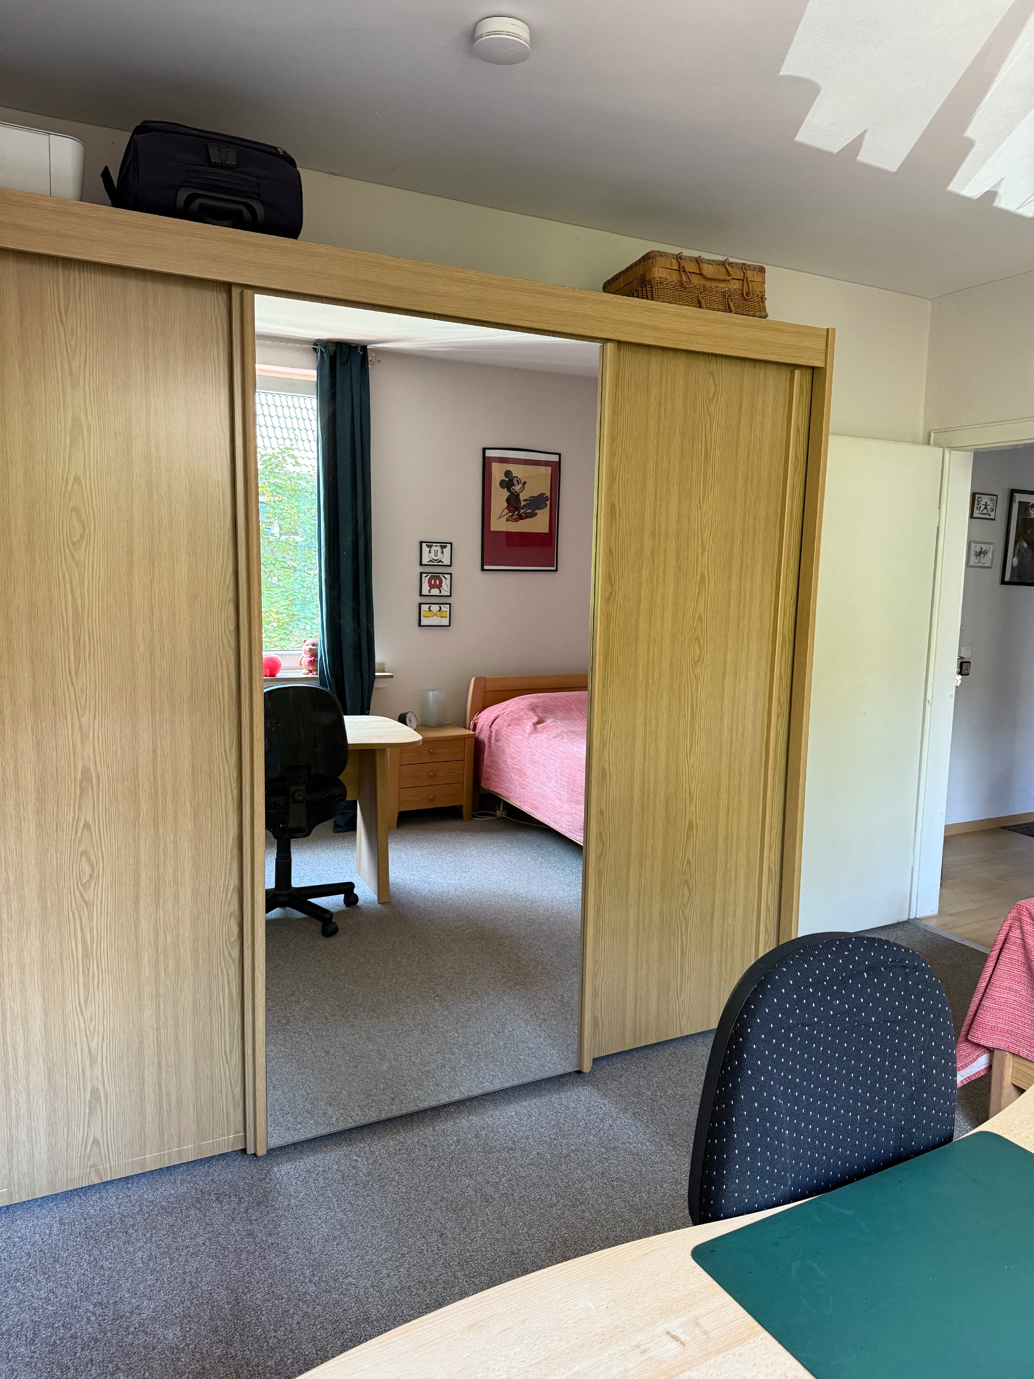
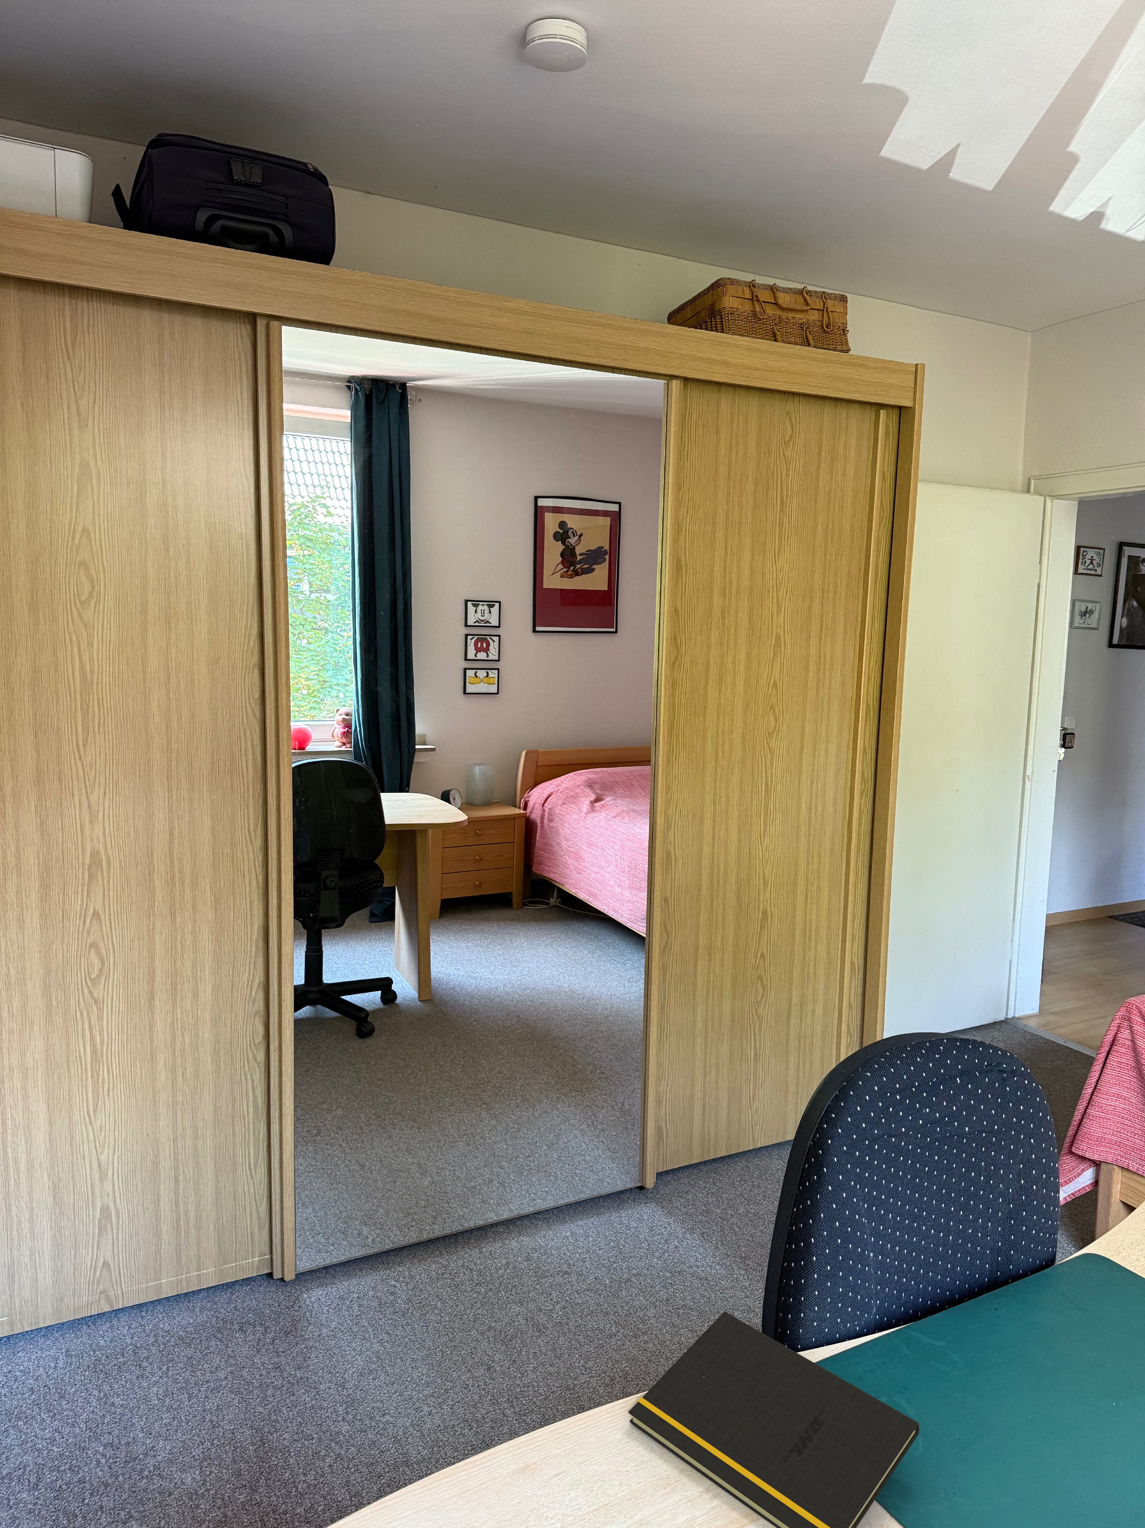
+ notepad [628,1311,920,1528]
